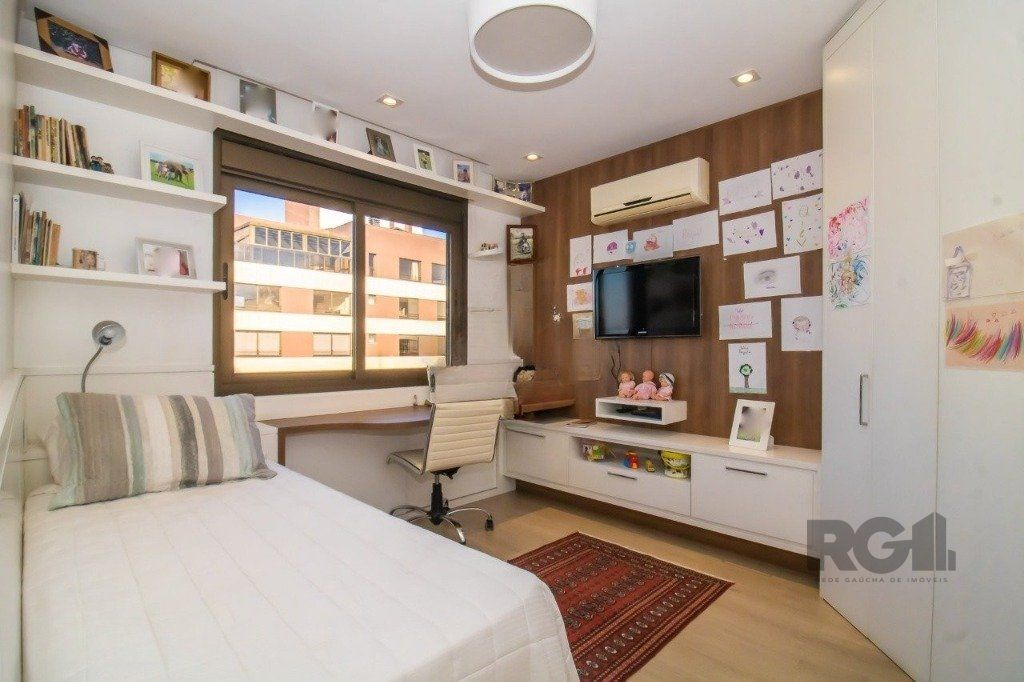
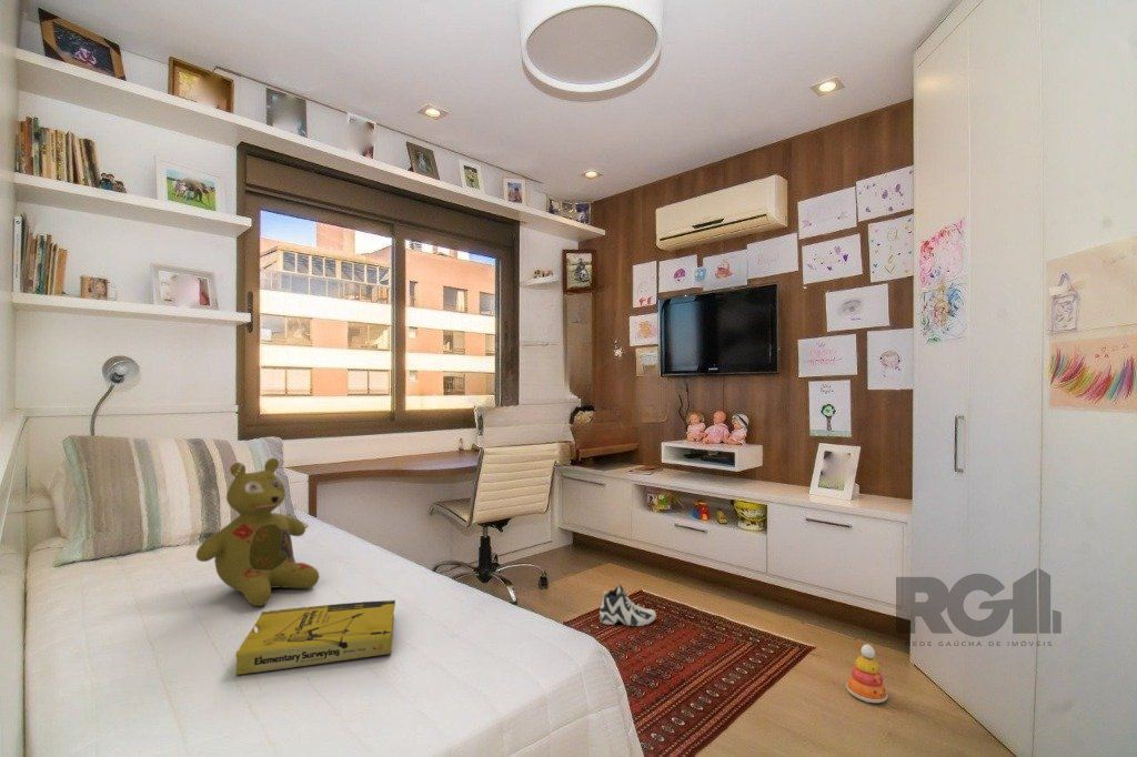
+ stacking toy [845,643,888,704]
+ stuffed bear [195,457,320,607]
+ book [234,599,396,676]
+ sneaker [598,583,657,627]
